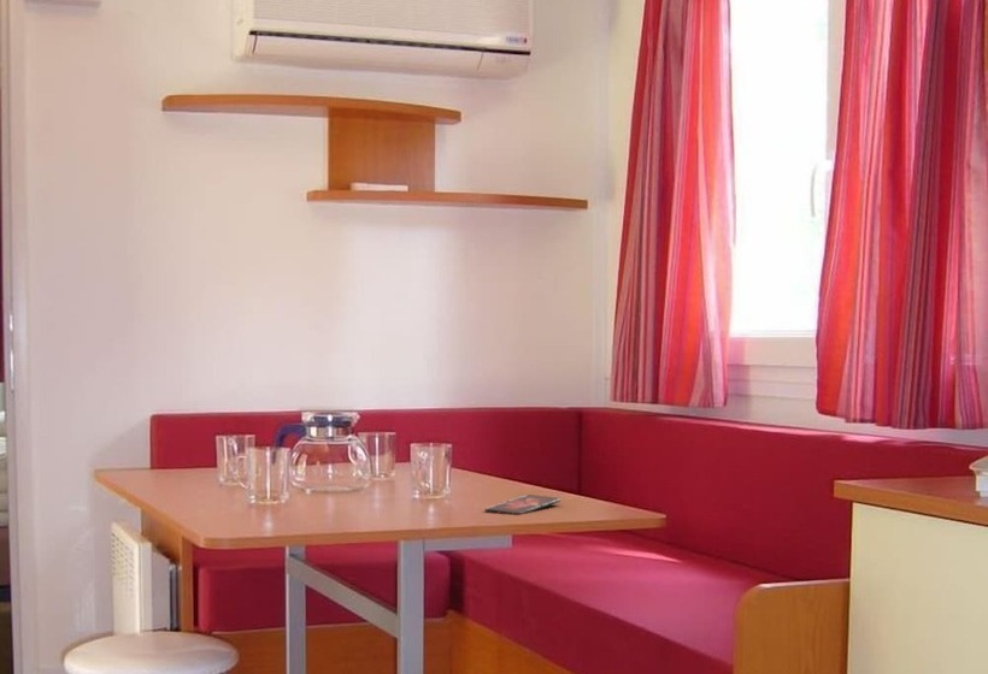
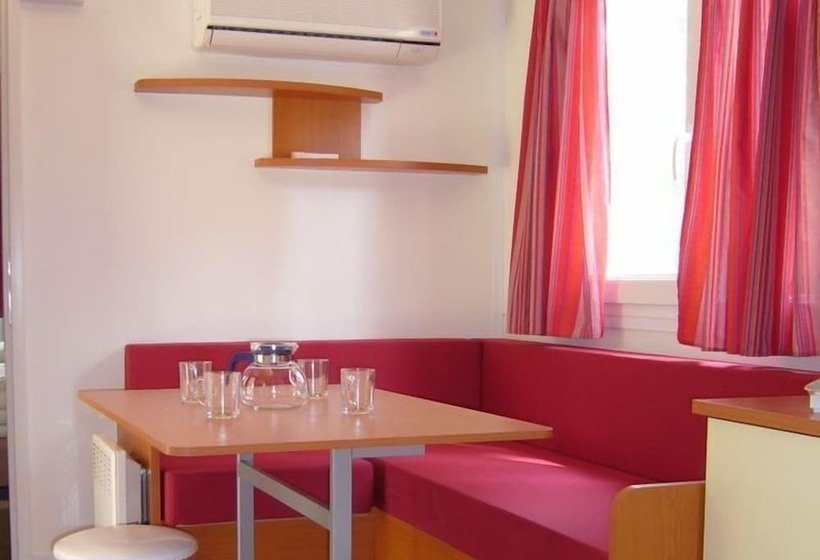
- smartphone [484,493,561,516]
